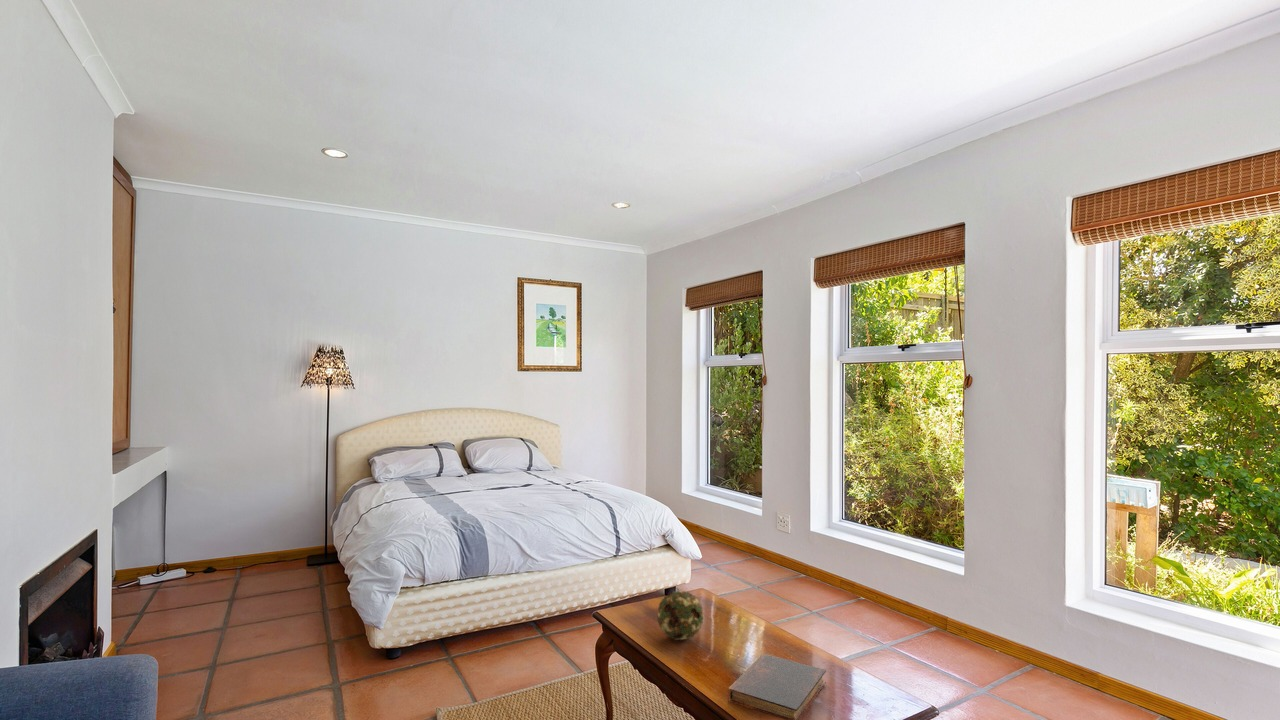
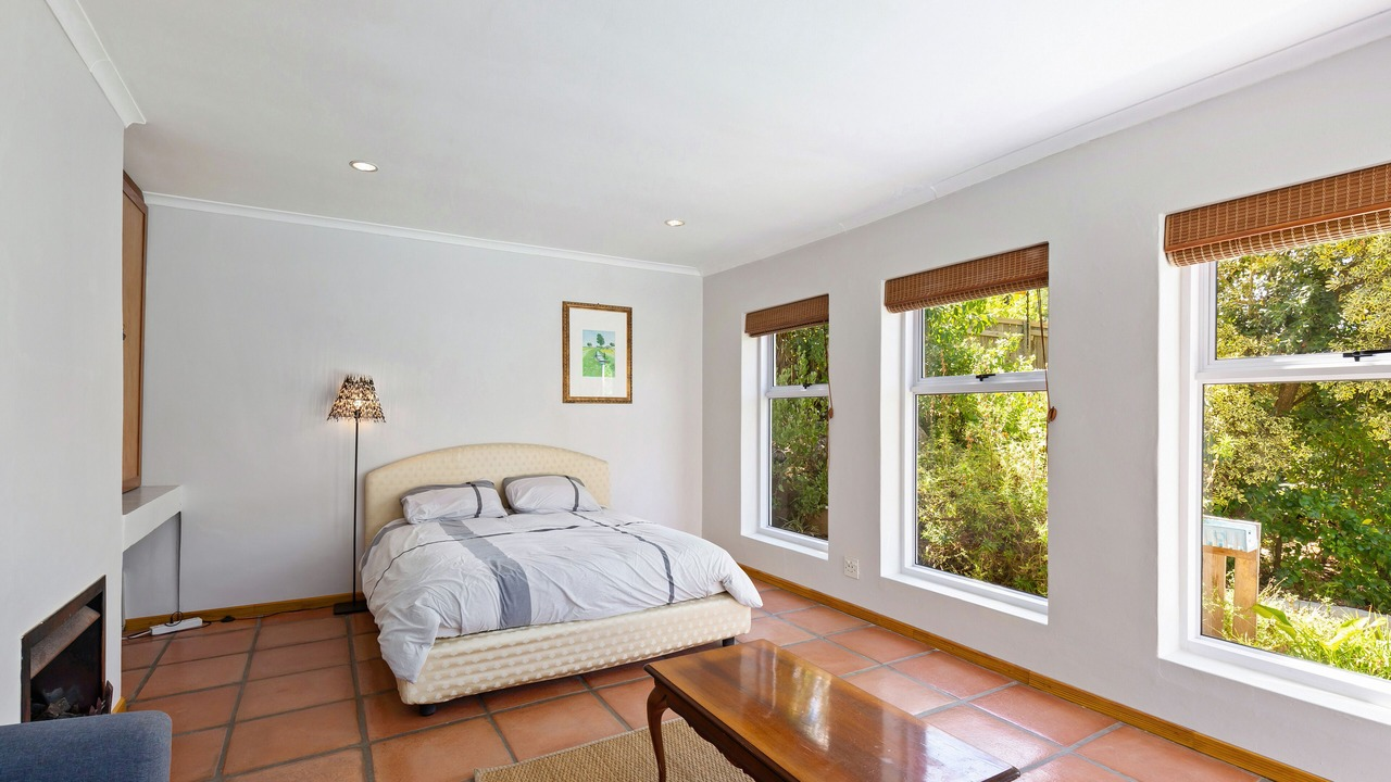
- decorative ball [657,590,705,641]
- book [727,652,827,720]
